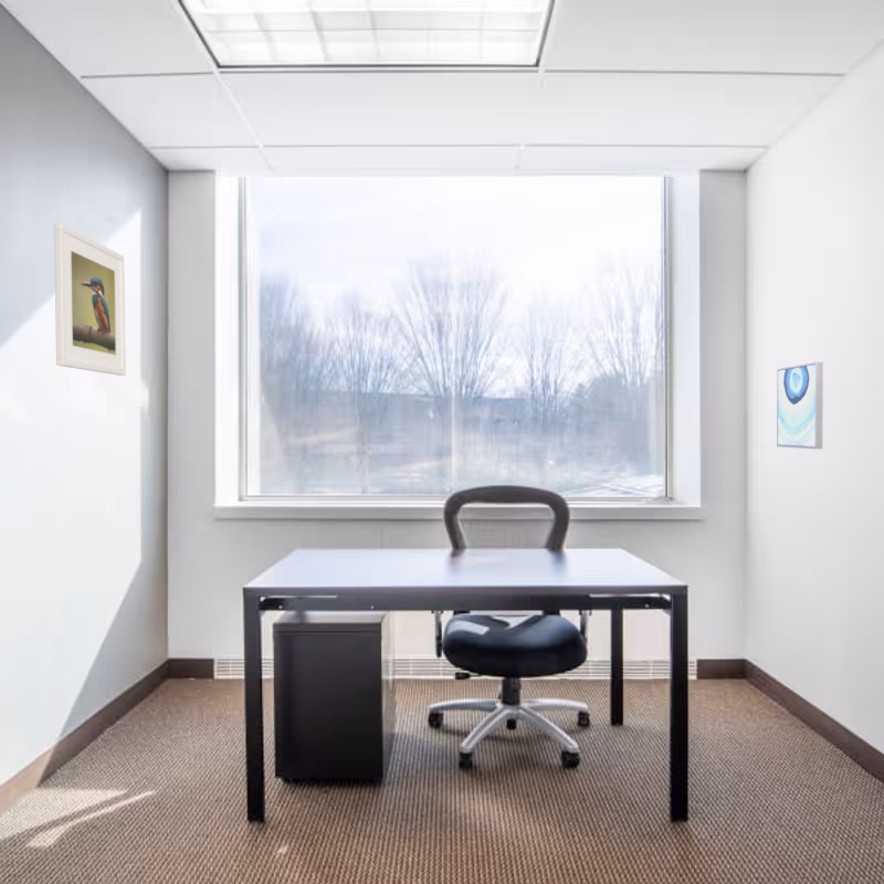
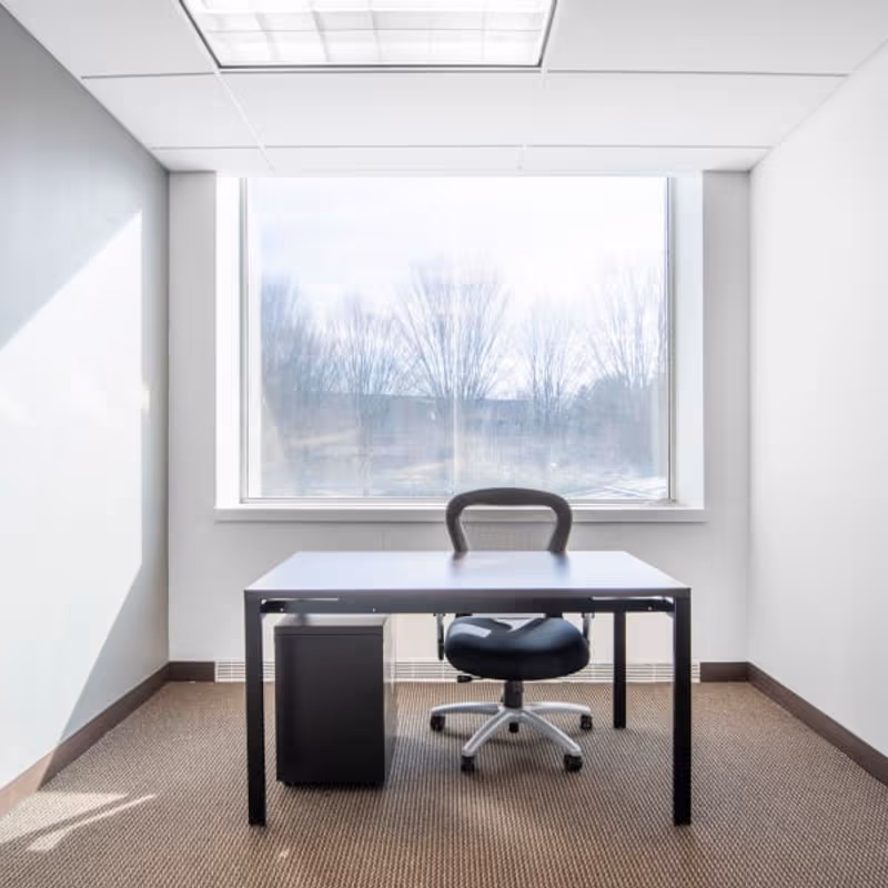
- wall art [776,361,824,450]
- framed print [53,222,127,377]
